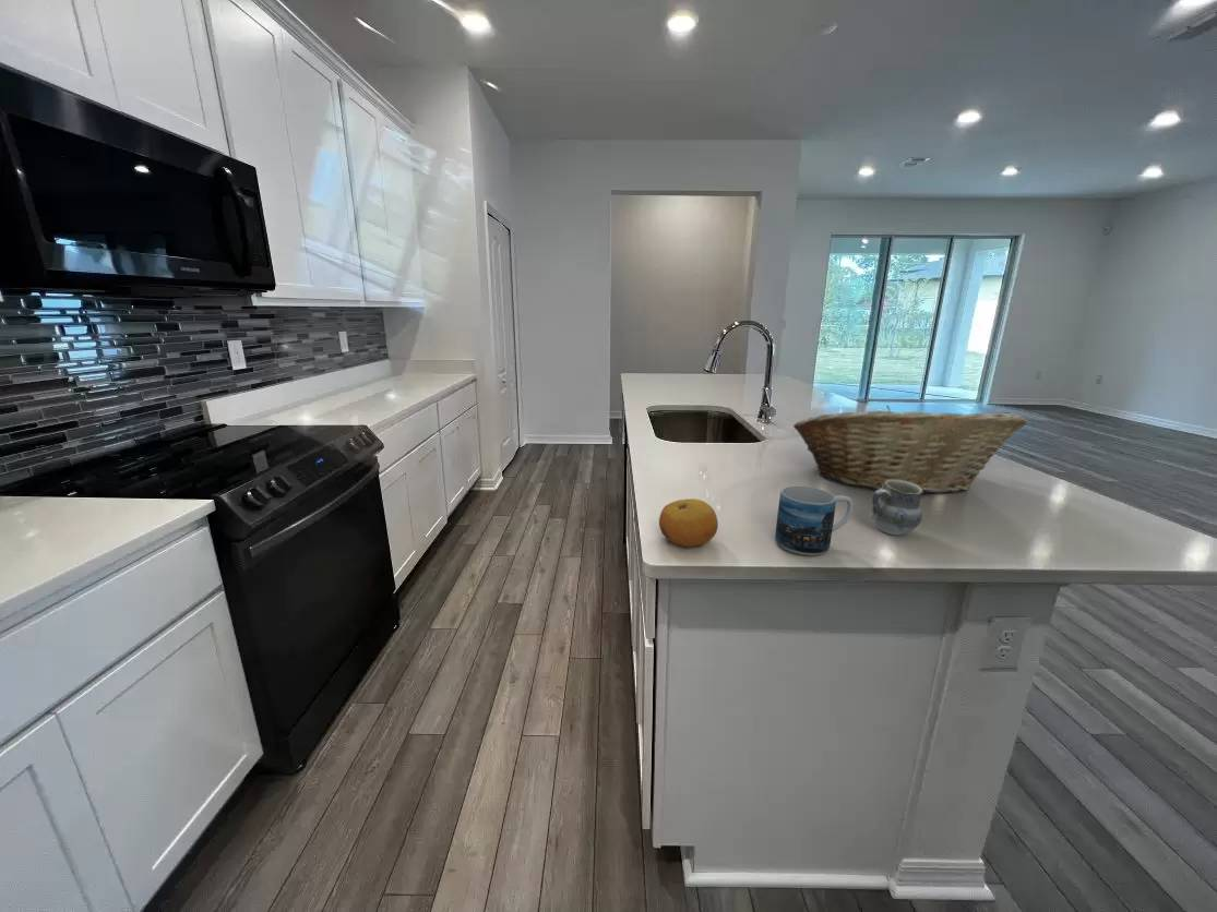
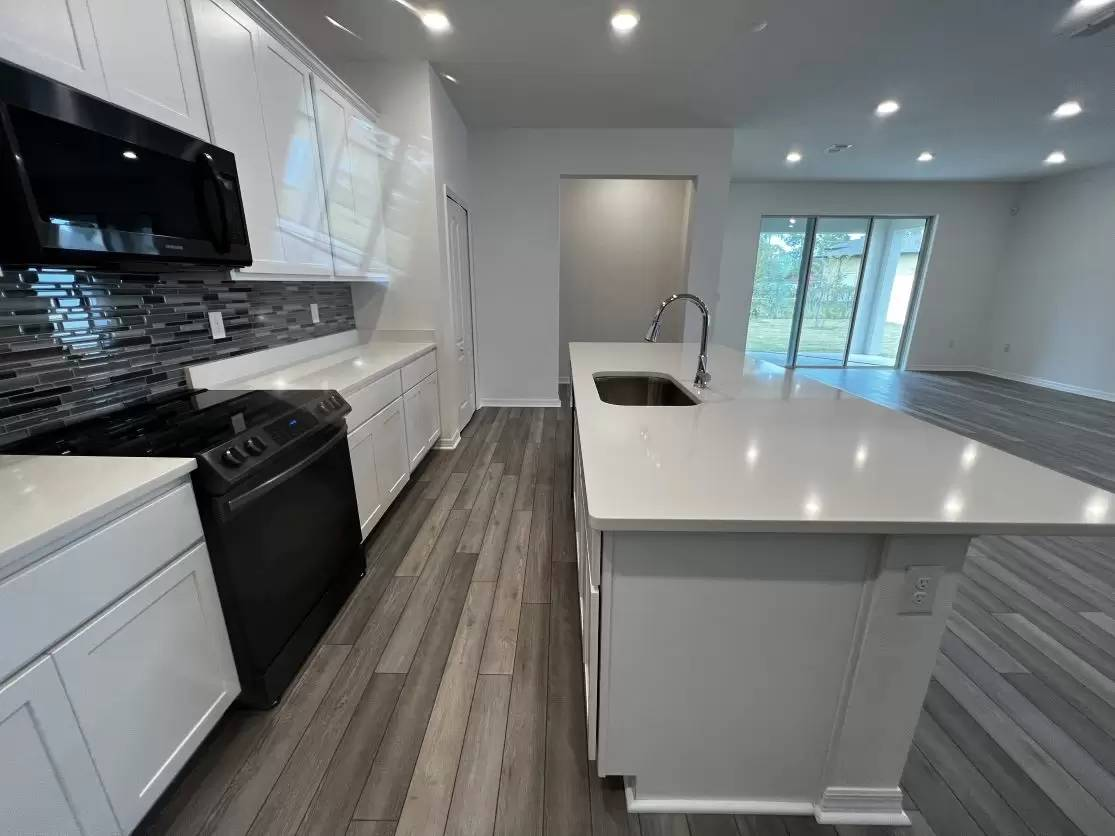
- fruit basket [792,405,1029,495]
- mug [774,485,855,556]
- fruit [658,497,719,548]
- cup [869,480,922,537]
